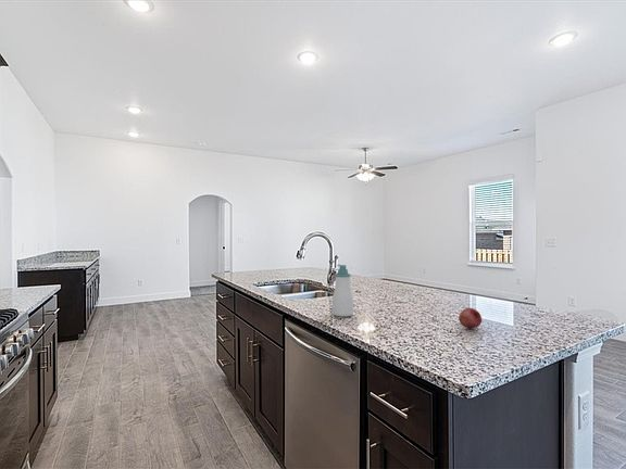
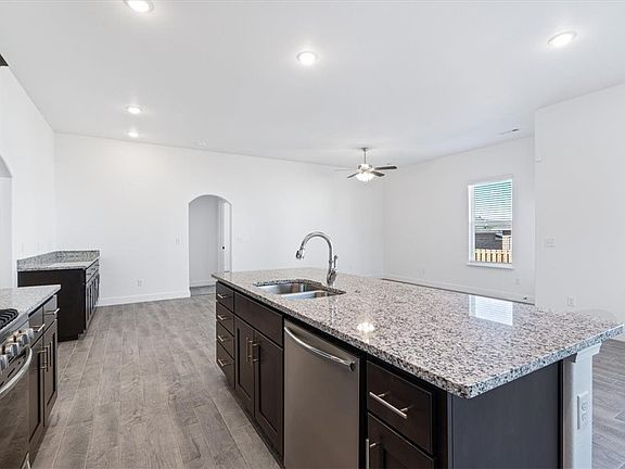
- soap bottle [331,264,354,318]
- fruit [458,307,483,329]
